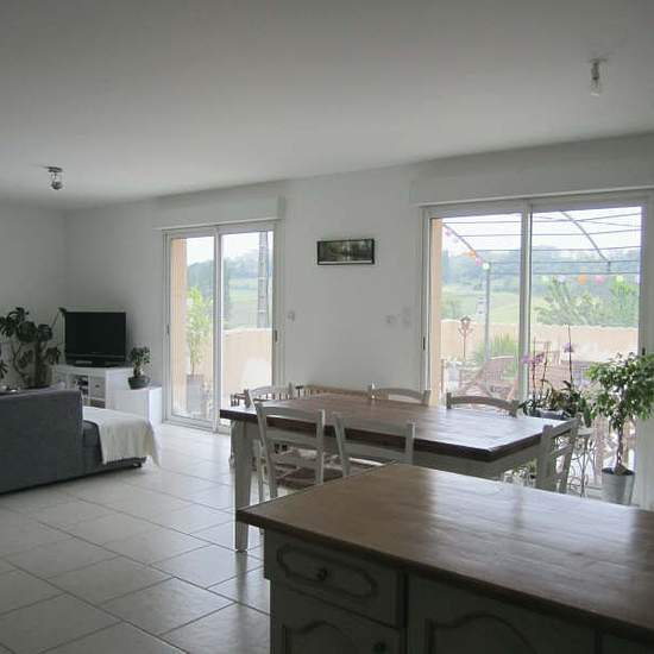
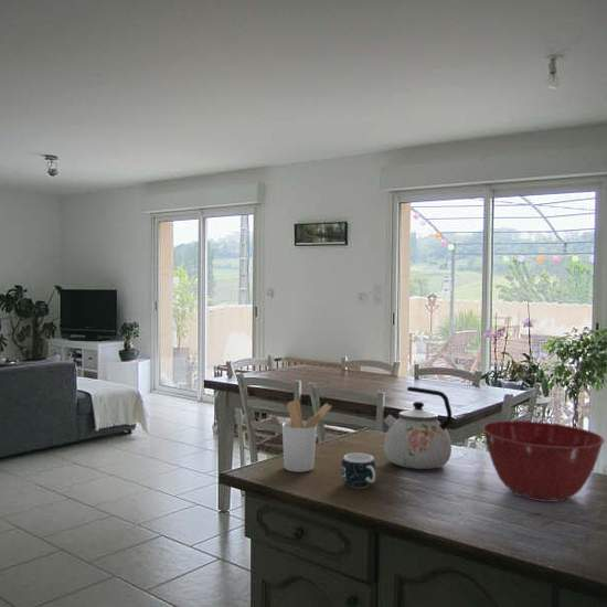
+ mixing bowl [481,419,606,503]
+ kettle [383,385,452,470]
+ utensil holder [281,400,332,473]
+ mug [340,452,377,489]
